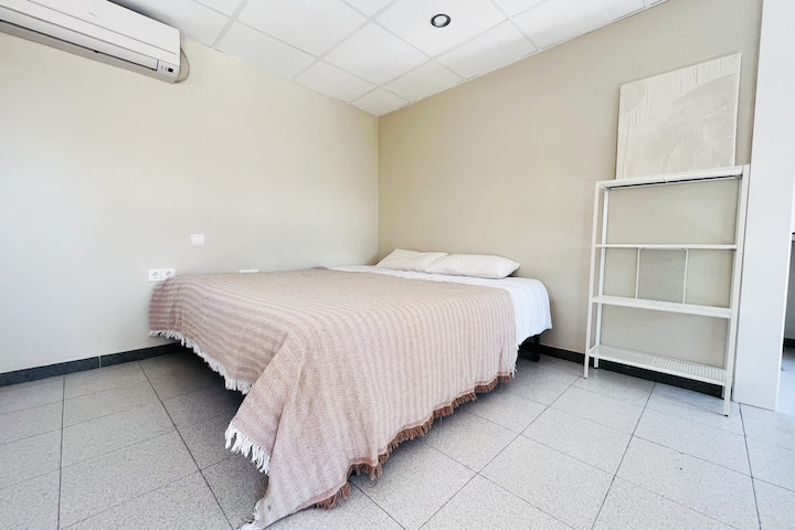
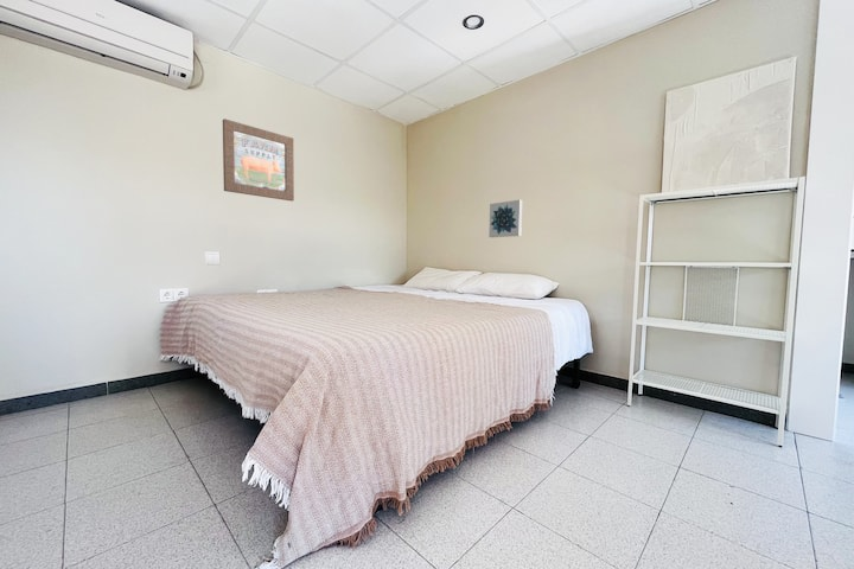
+ wall art [487,199,523,238]
+ wall art [222,117,295,202]
